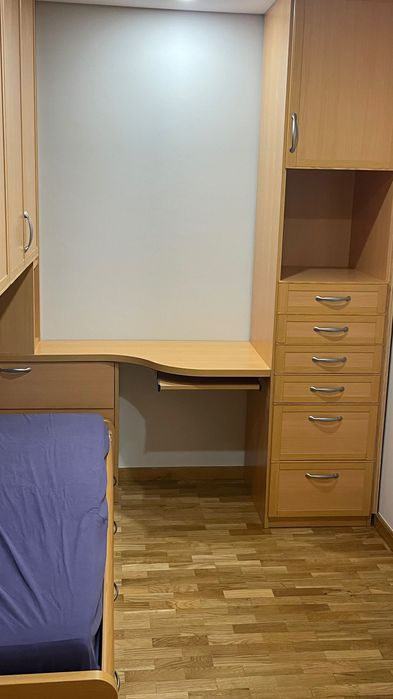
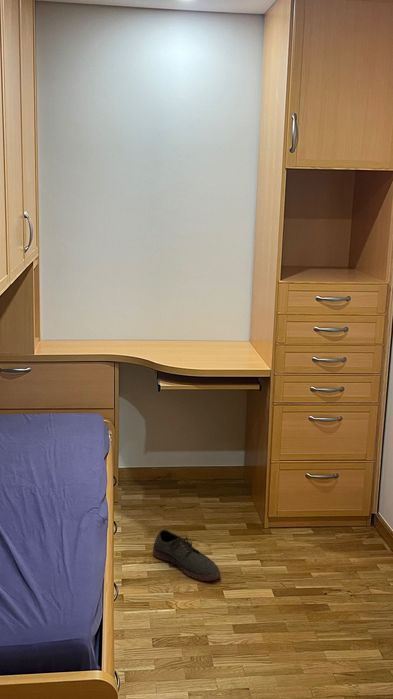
+ shoe [152,529,221,582]
